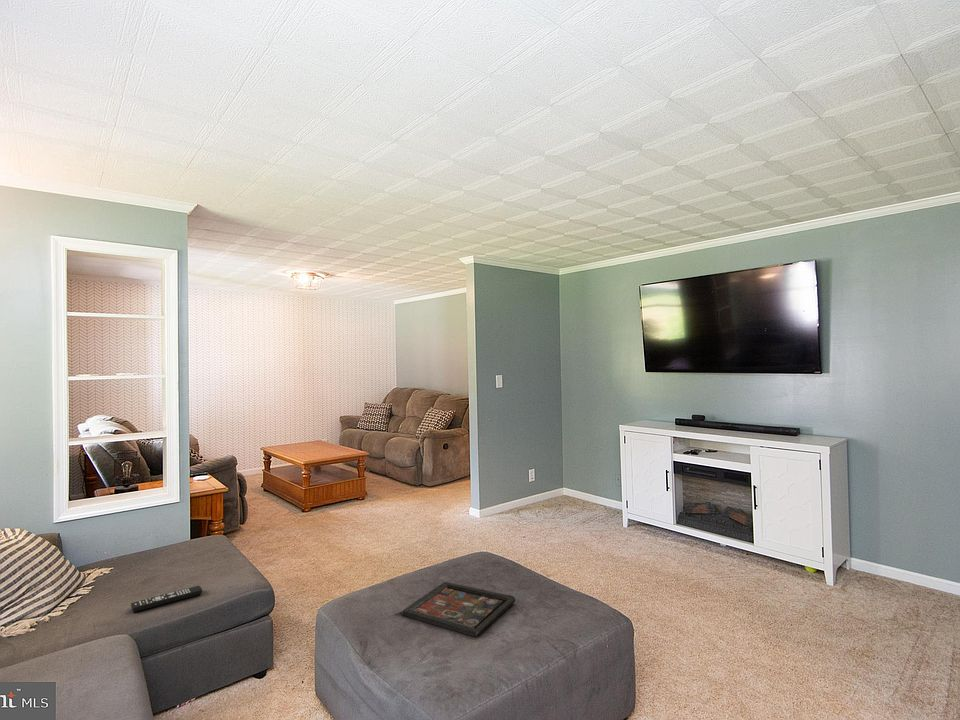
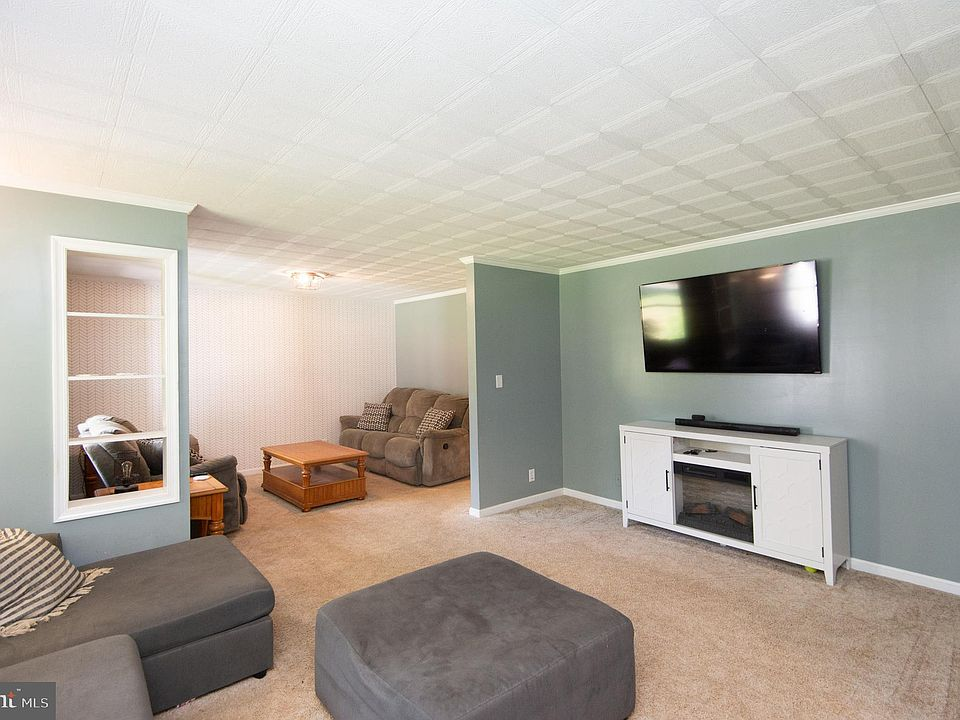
- decorative tray [401,581,516,638]
- remote control [130,585,203,613]
